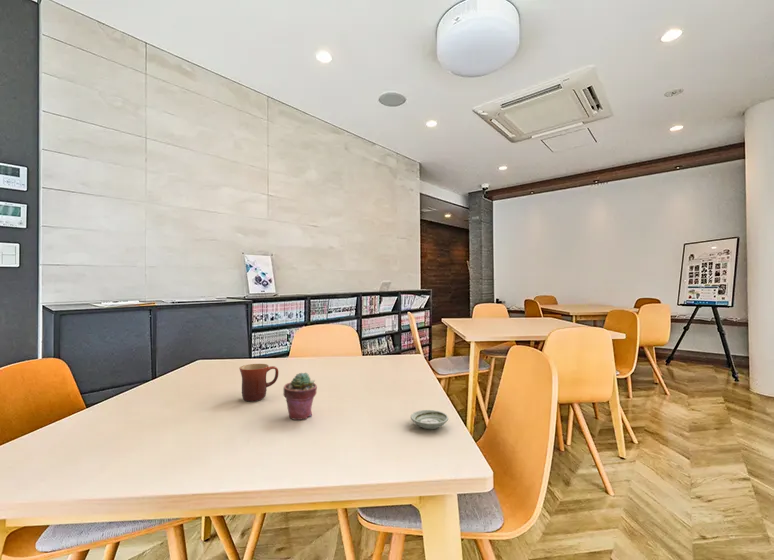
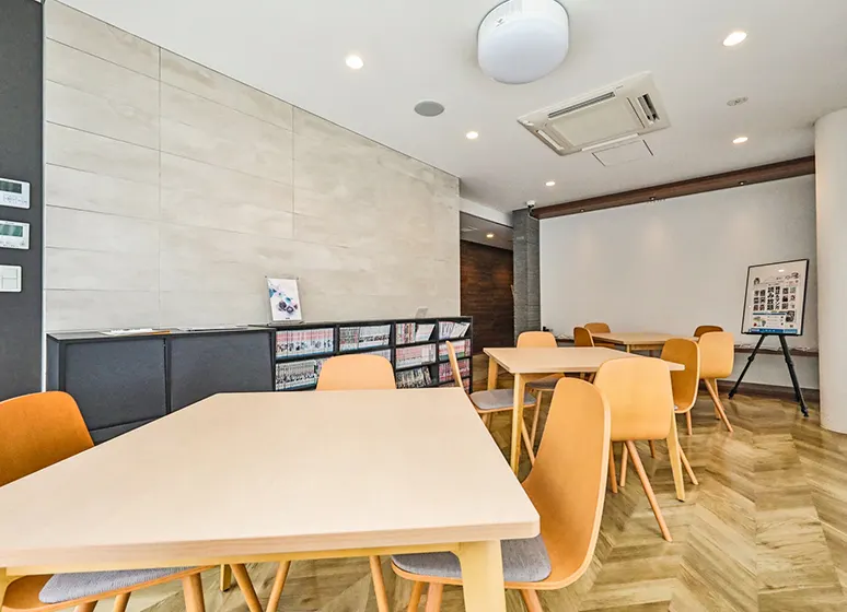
- mug [238,363,279,403]
- saucer [410,409,449,430]
- potted succulent [282,372,318,421]
